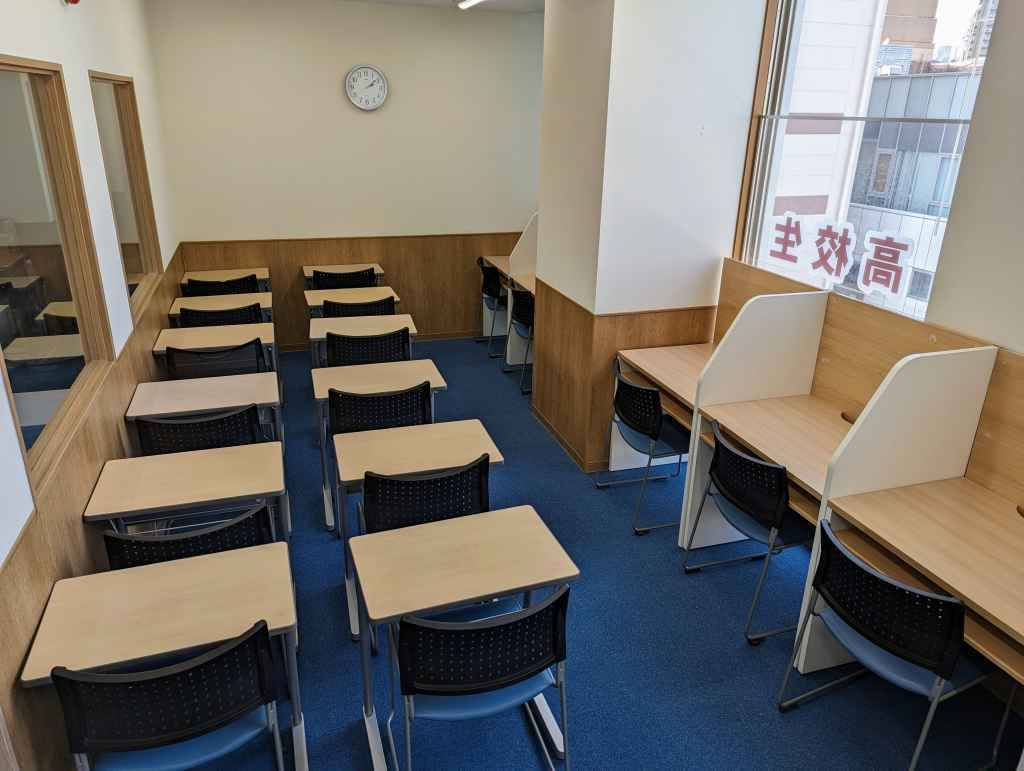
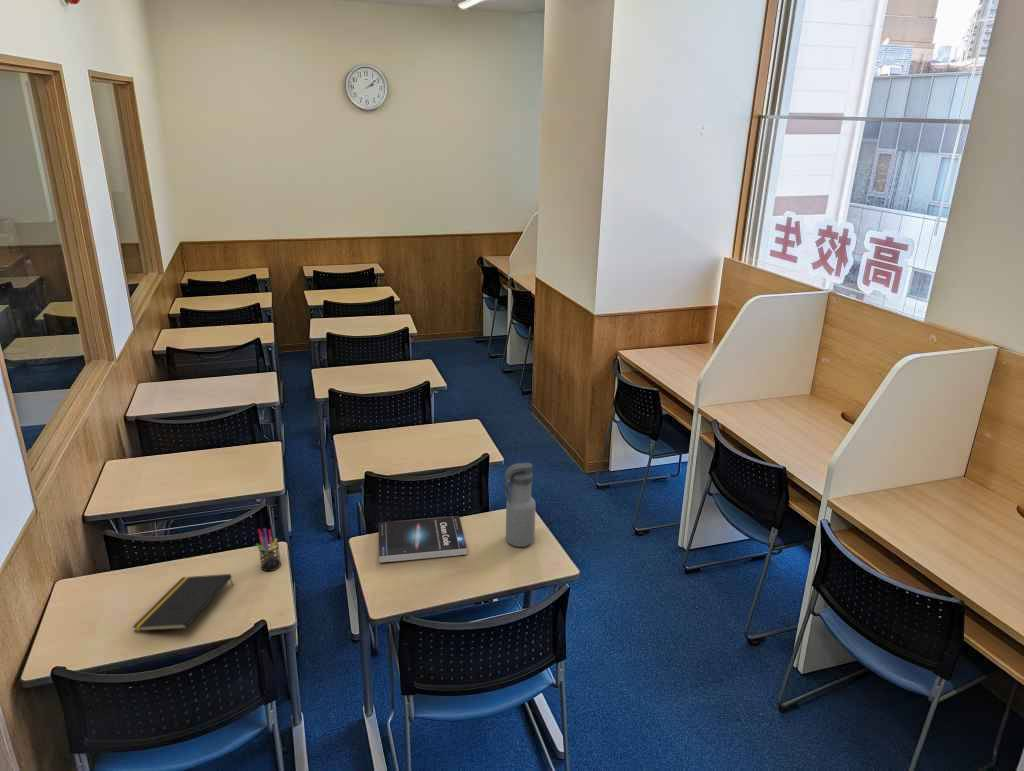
+ book [377,515,468,564]
+ notepad [131,573,234,632]
+ water bottle [504,462,537,548]
+ pen holder [255,527,282,572]
